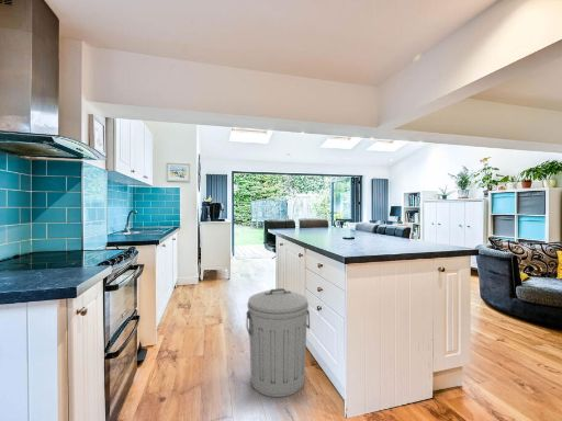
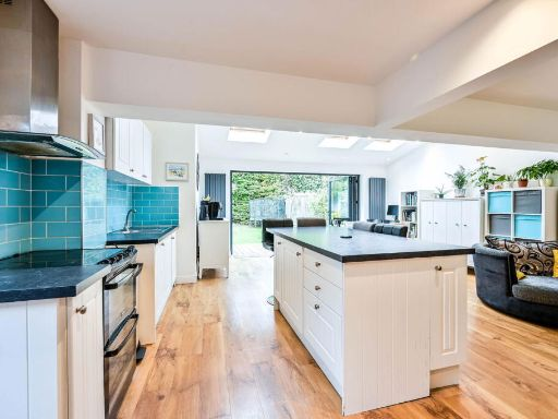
- trash can [246,287,311,398]
